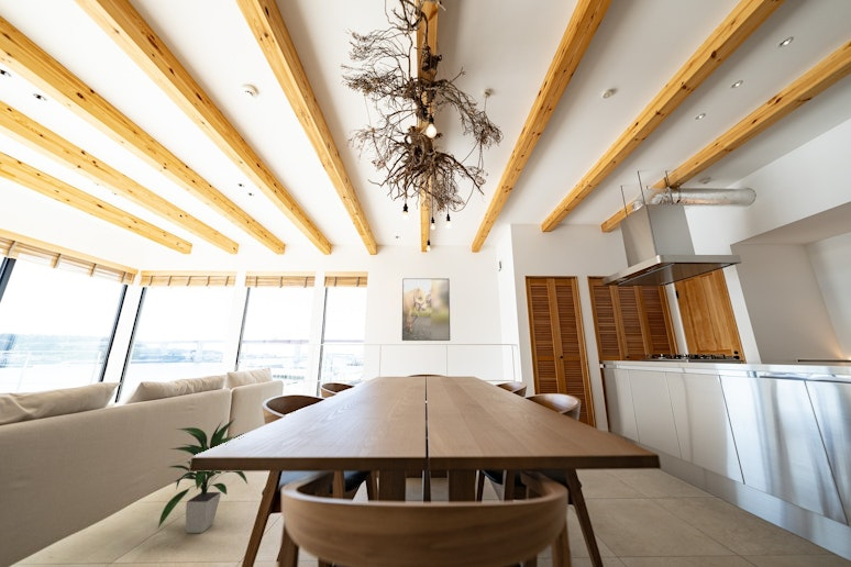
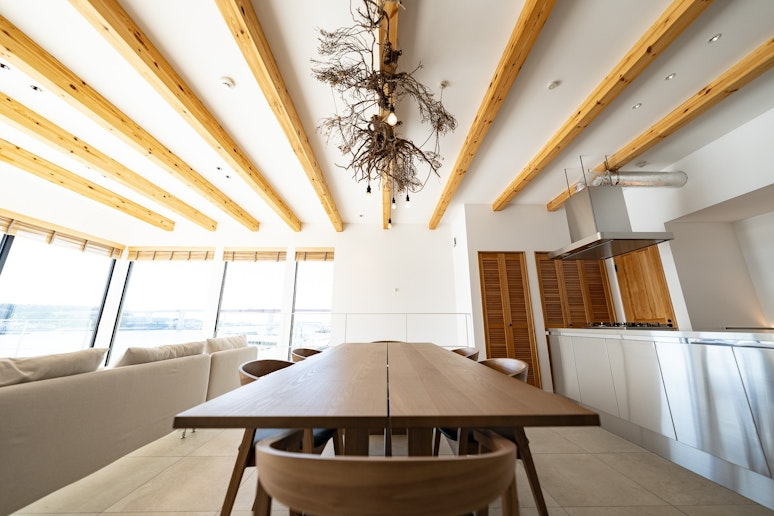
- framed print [401,278,451,342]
- indoor plant [156,419,250,534]
